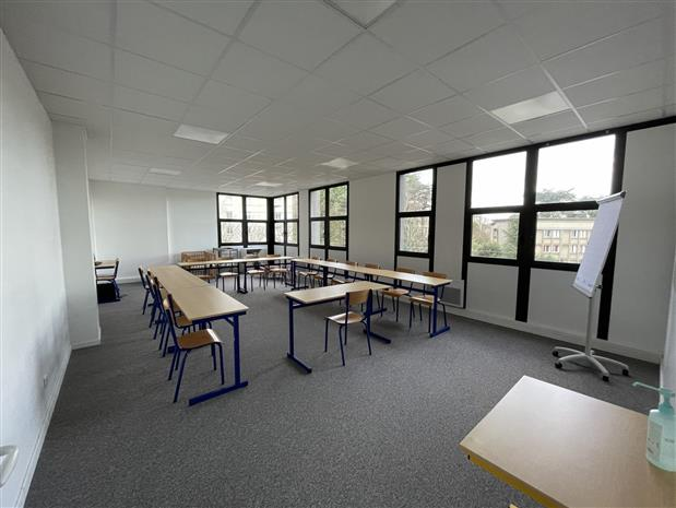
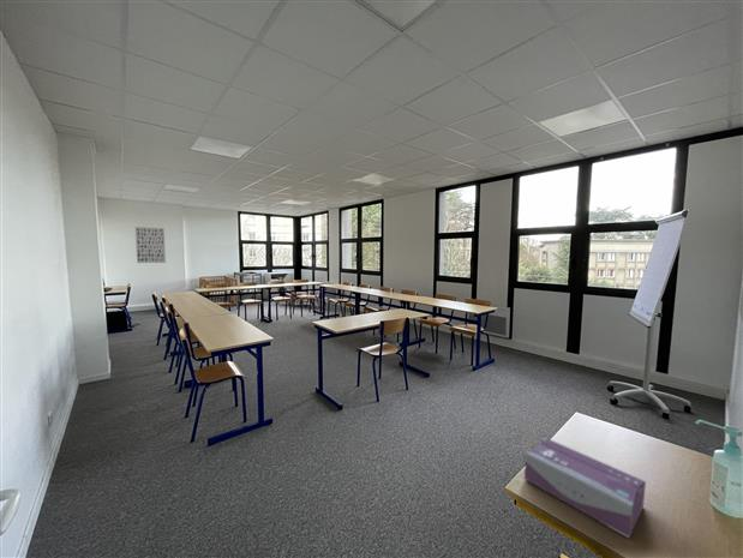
+ wall art [134,226,167,264]
+ tissue box [523,437,647,539]
